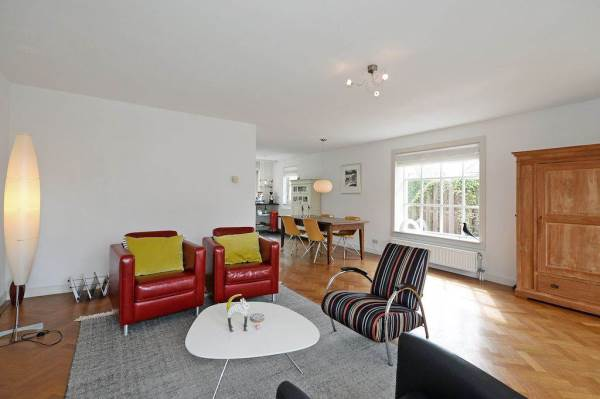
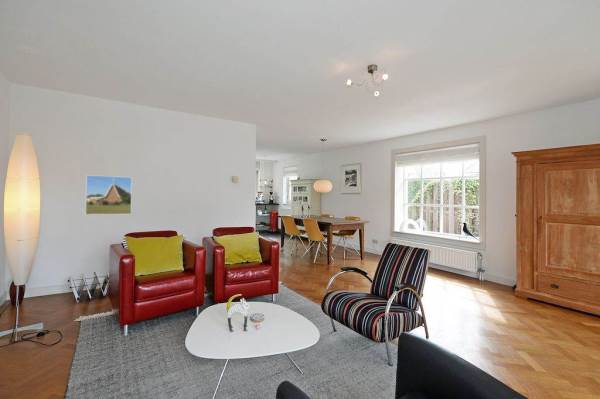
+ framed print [85,174,133,216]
